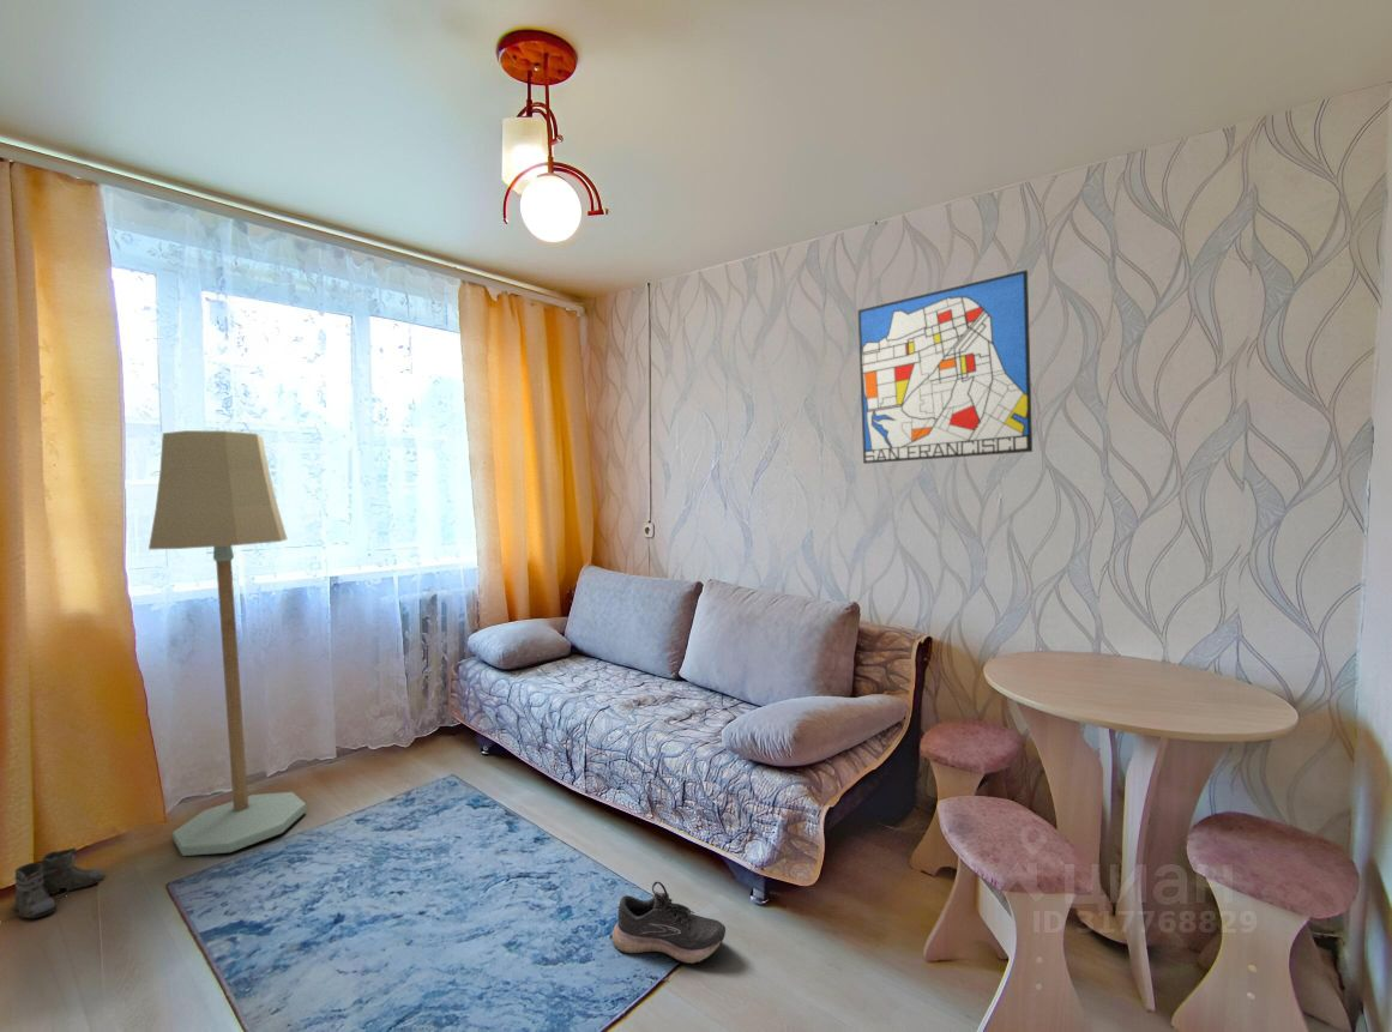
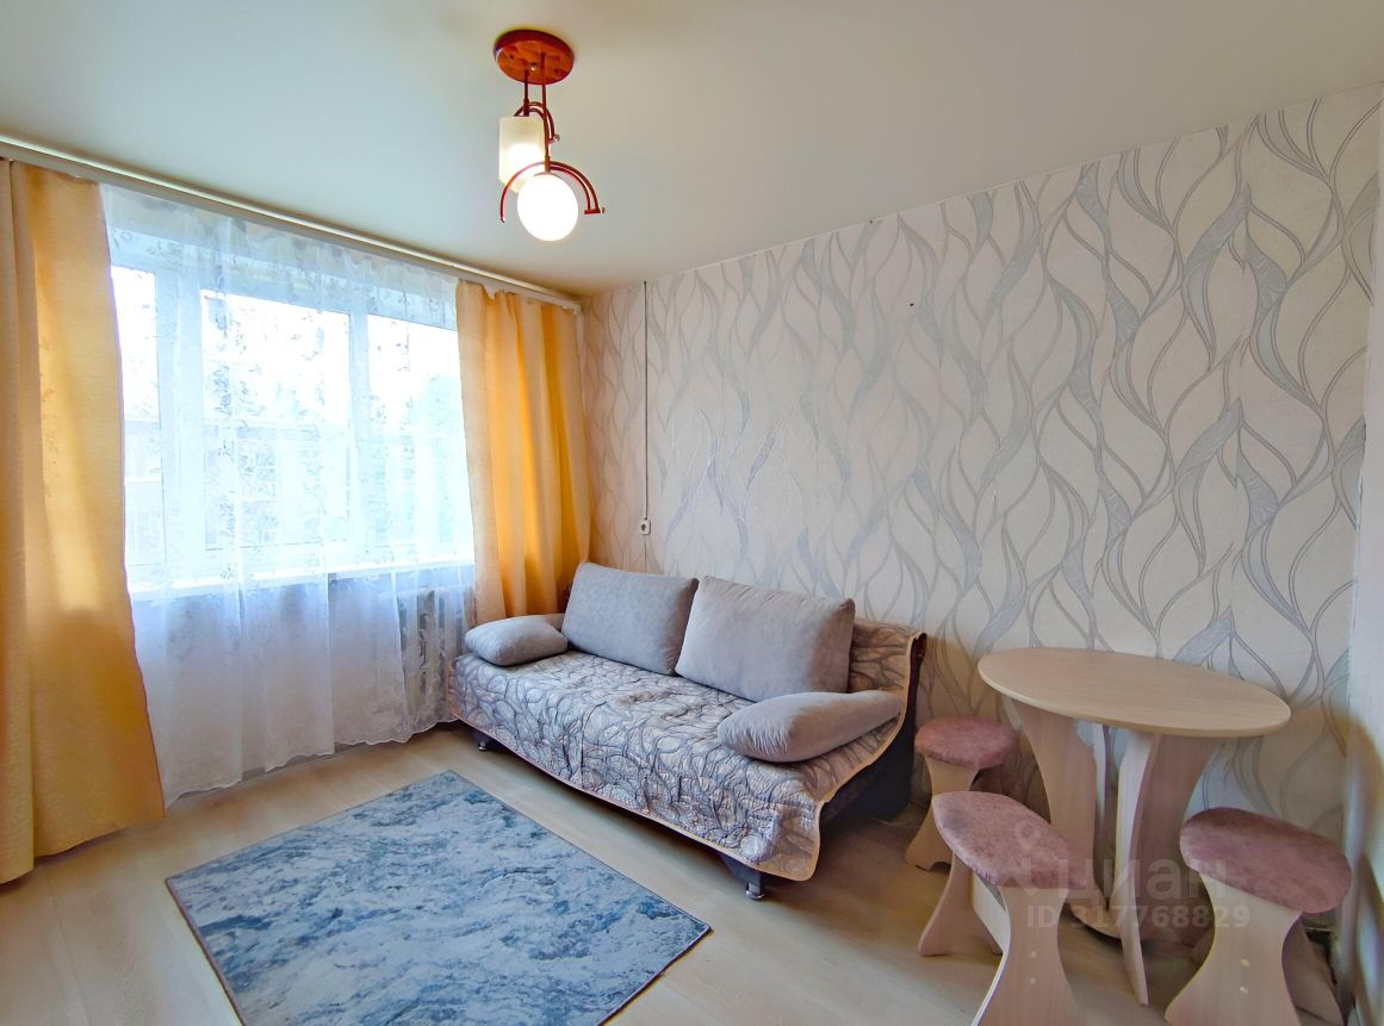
- wall art [857,268,1034,465]
- shoe [611,881,727,965]
- floor lamp [147,429,307,857]
- boots [2,846,106,922]
